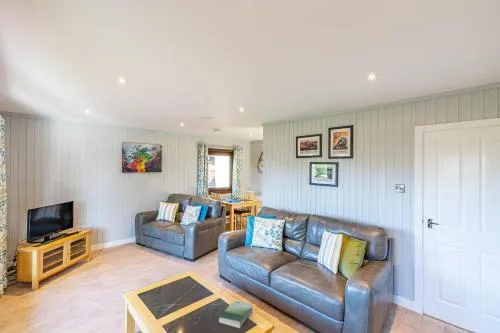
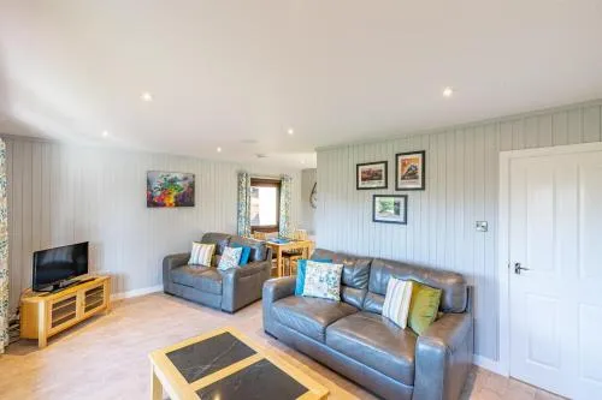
- book [217,300,254,330]
